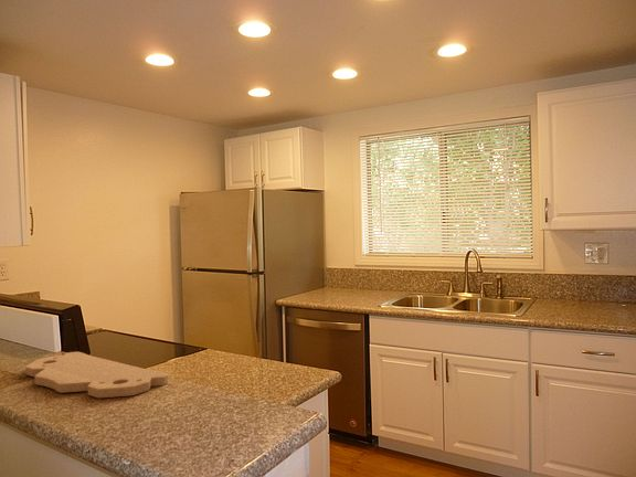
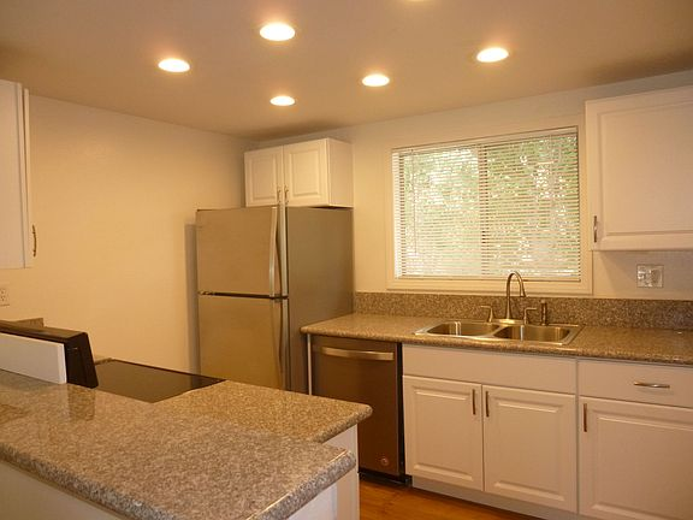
- cutting board [24,351,169,399]
